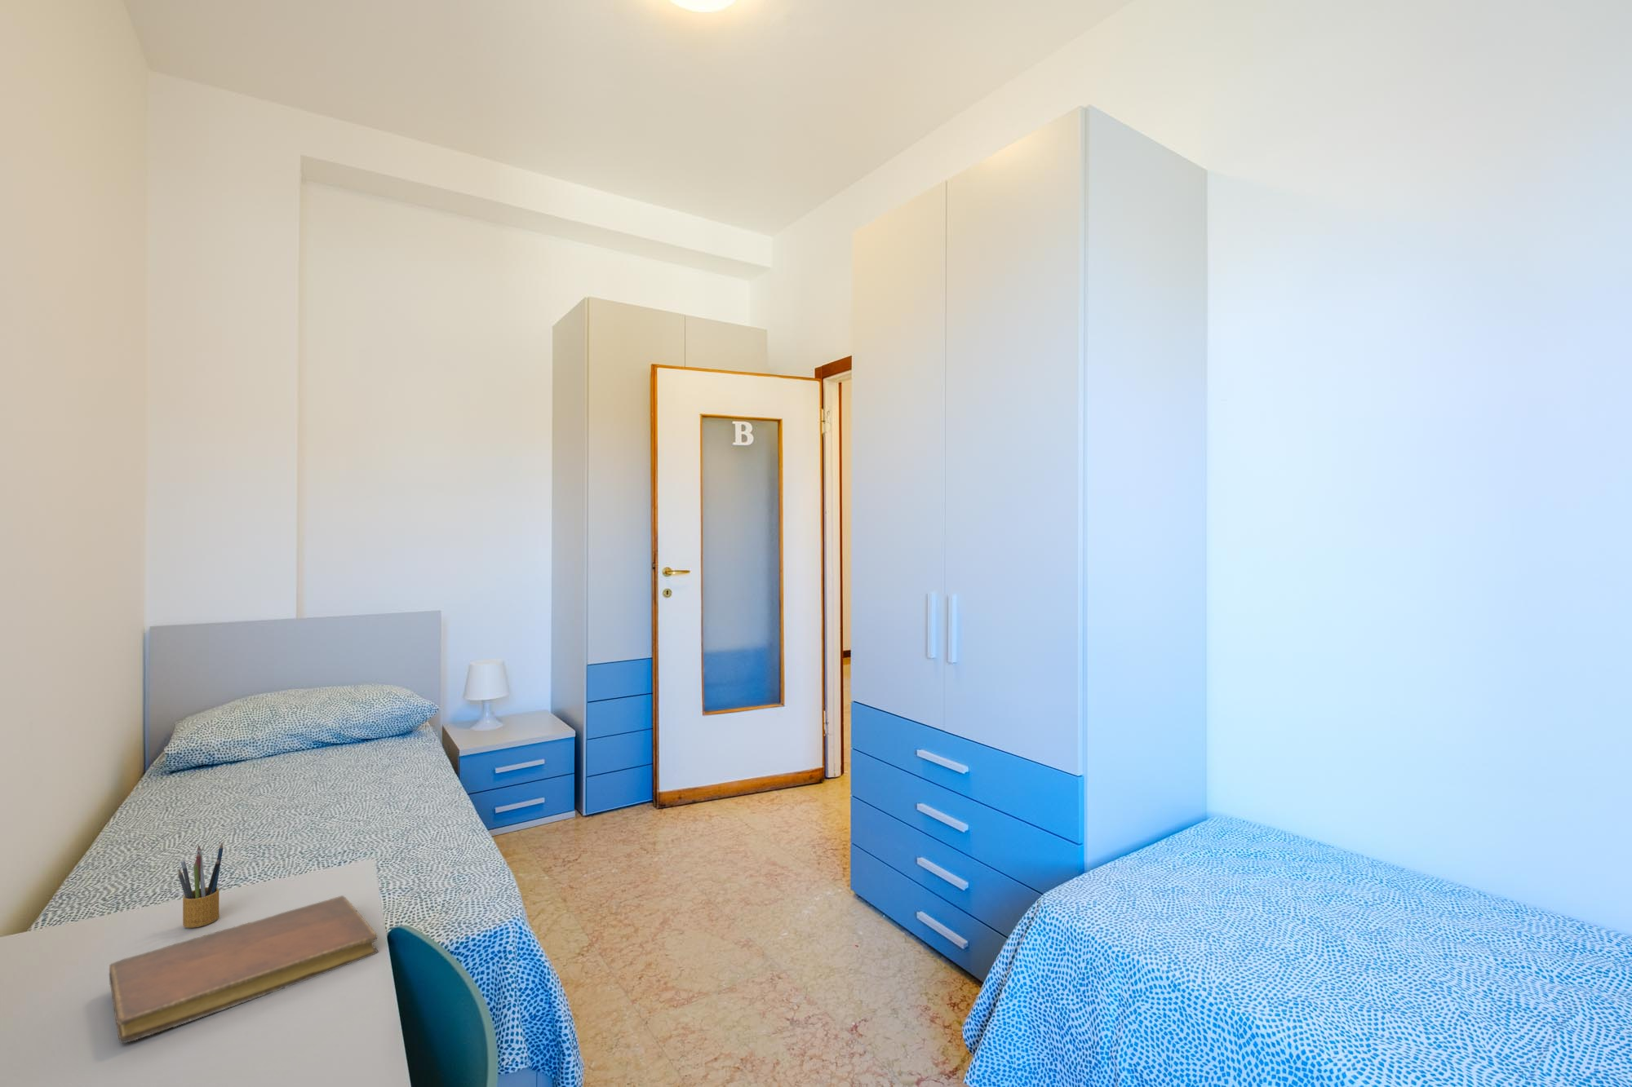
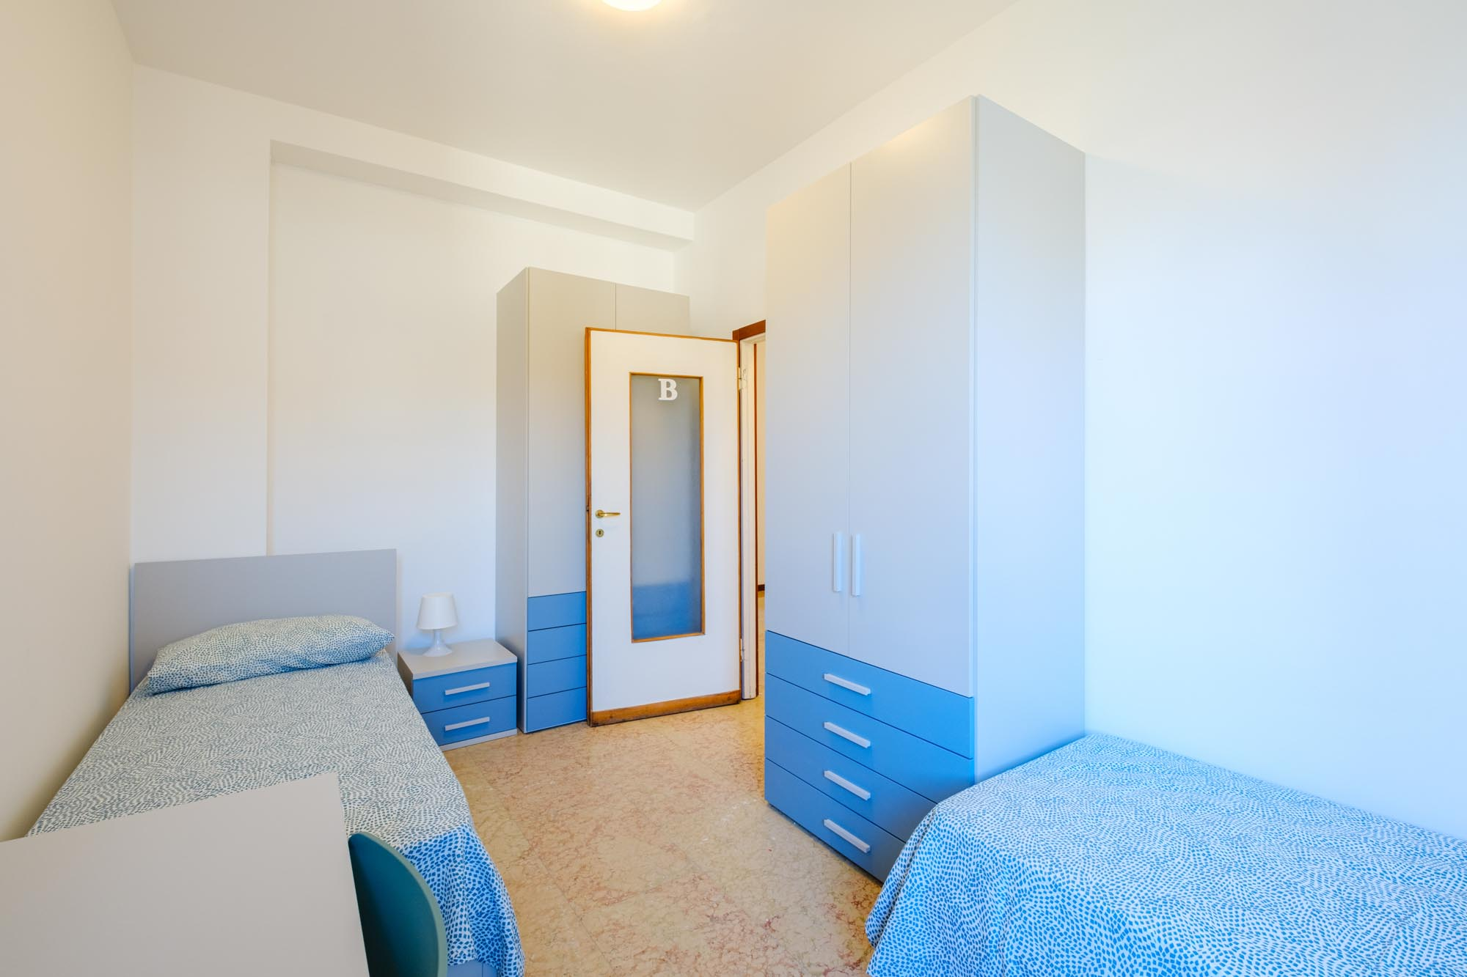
- pencil box [178,842,223,929]
- notebook [108,894,380,1043]
